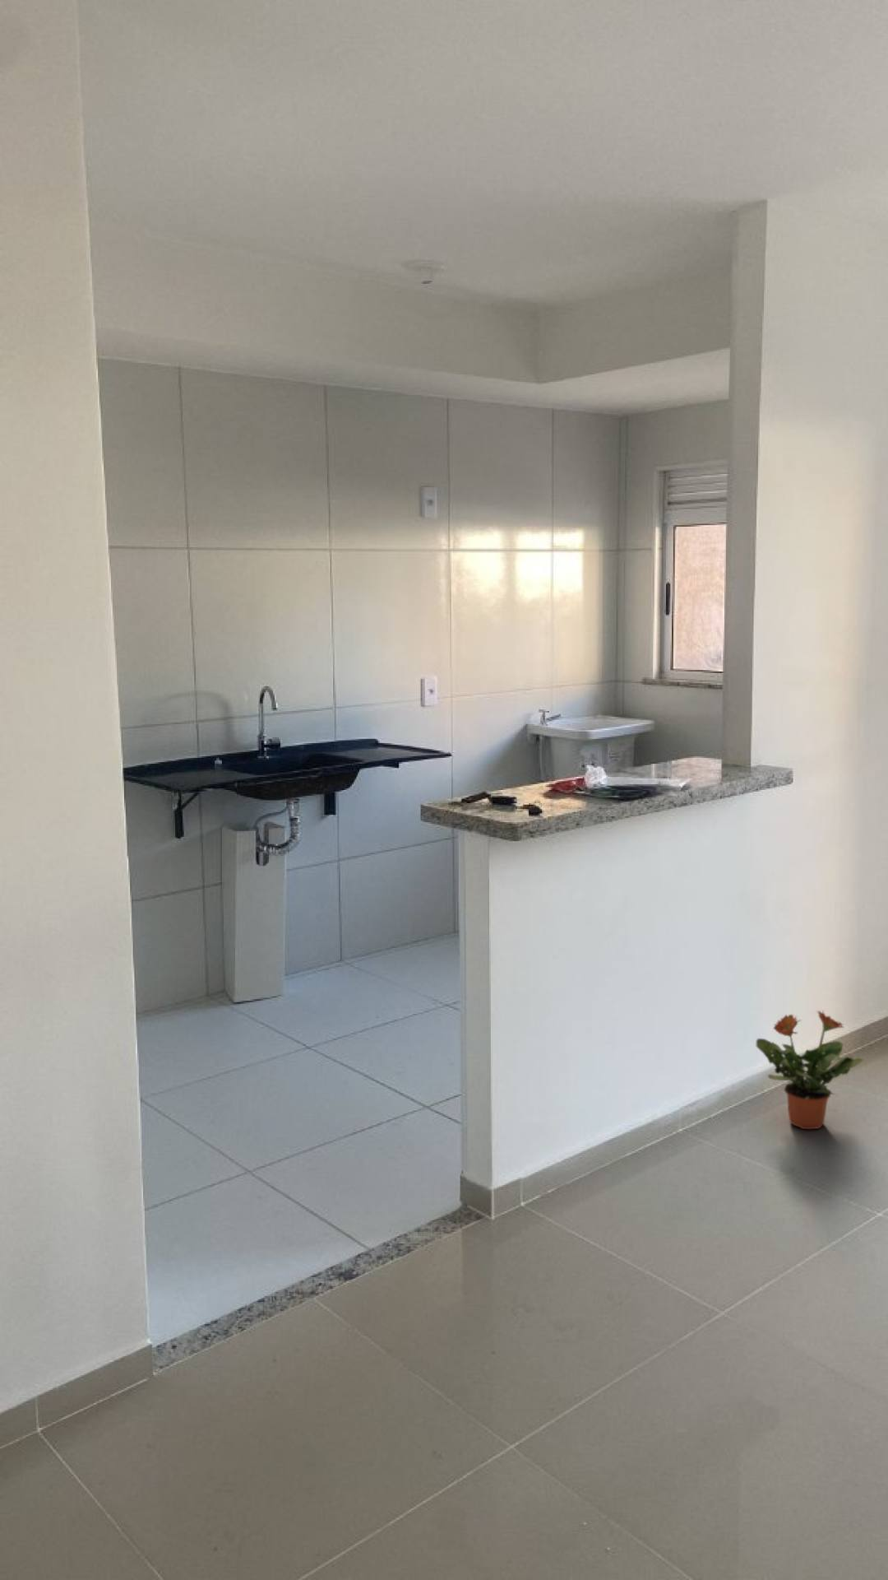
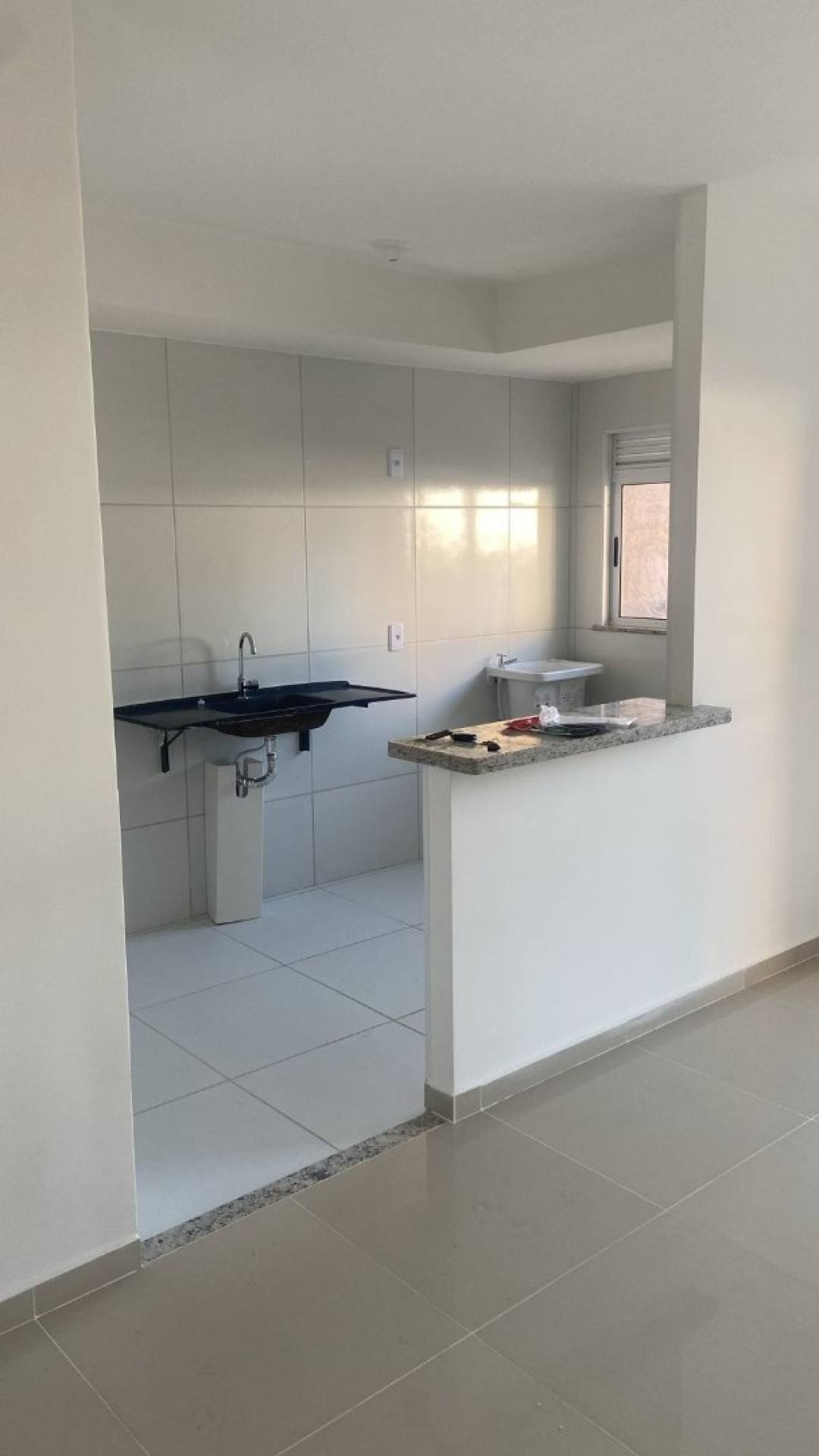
- potted plant [756,1009,864,1130]
